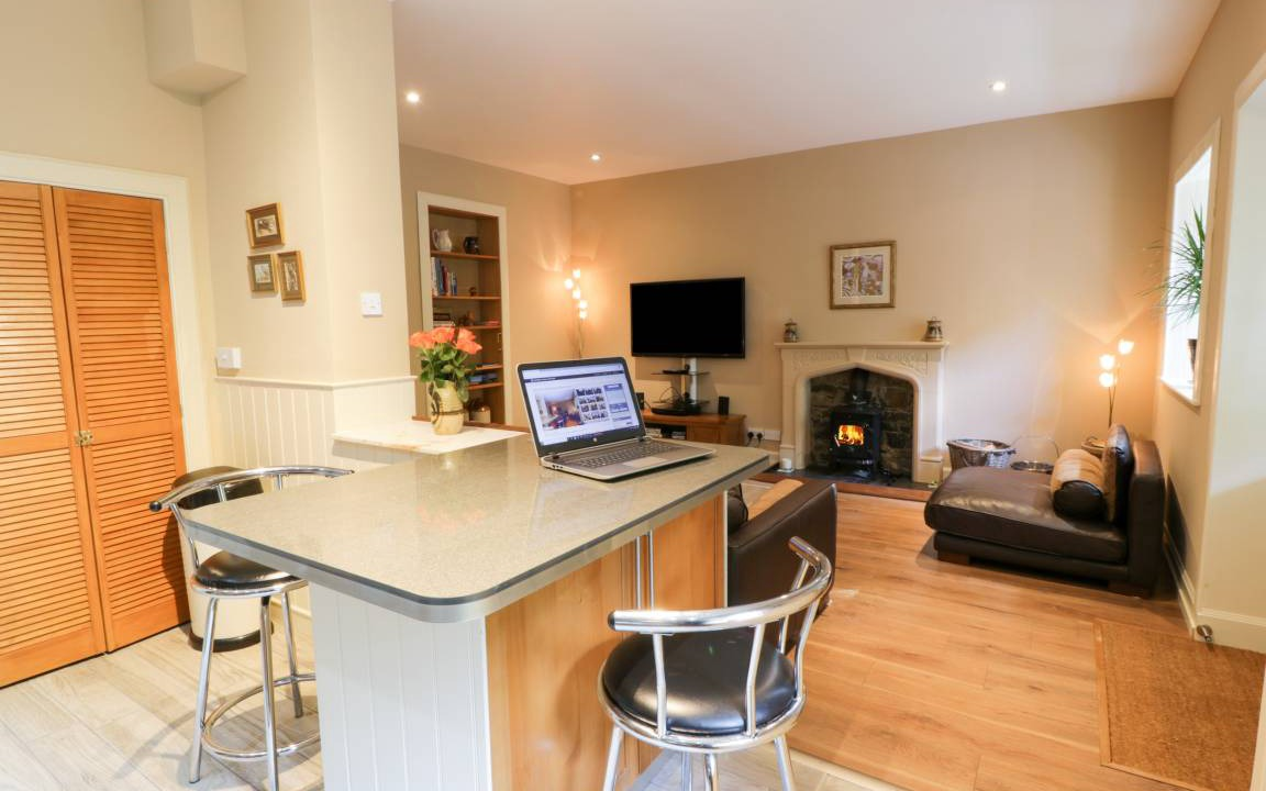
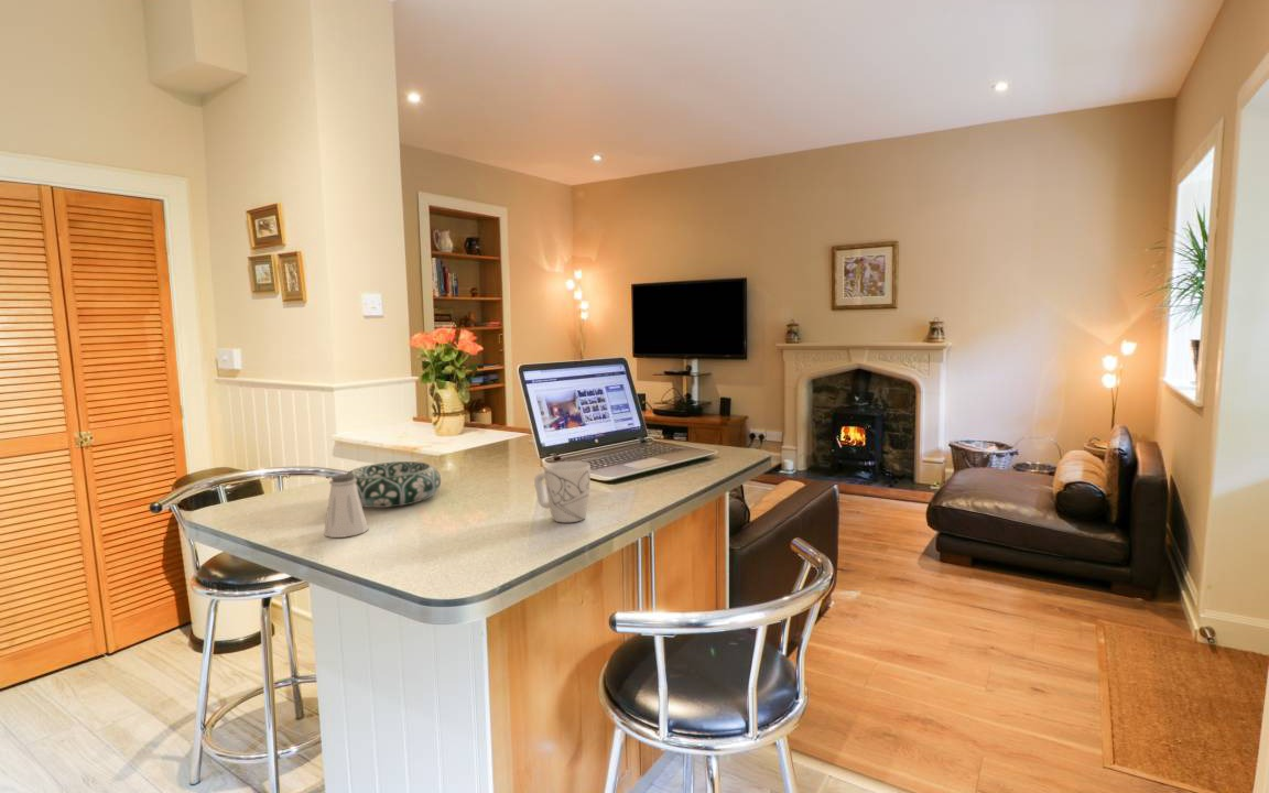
+ decorative bowl [345,460,442,509]
+ saltshaker [323,474,369,539]
+ mug [533,460,592,523]
